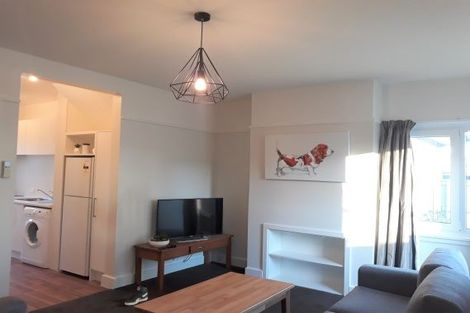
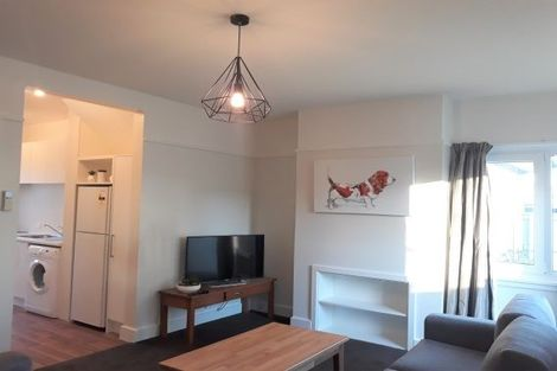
- sneaker [124,285,149,306]
